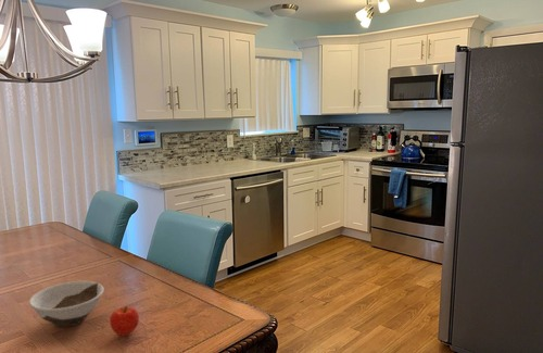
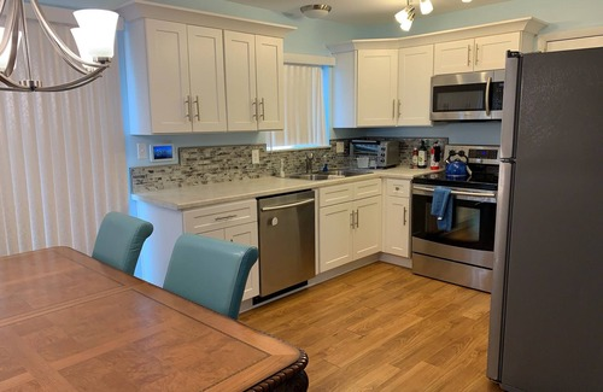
- fruit [109,305,140,337]
- bowl [28,280,105,328]
